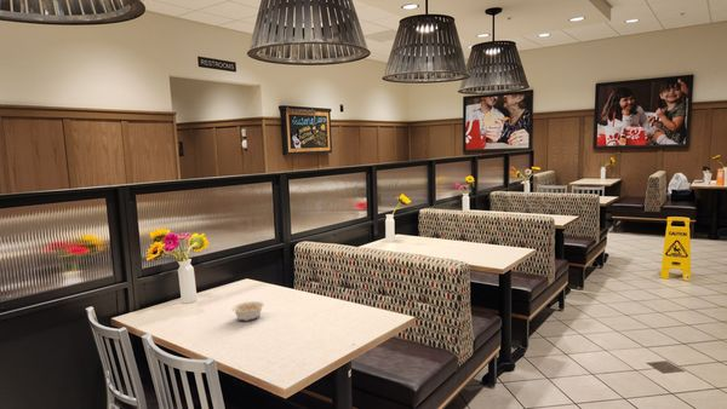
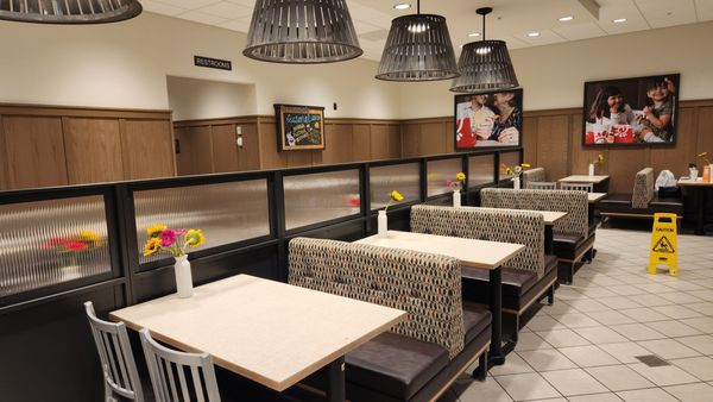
- legume [224,300,265,322]
